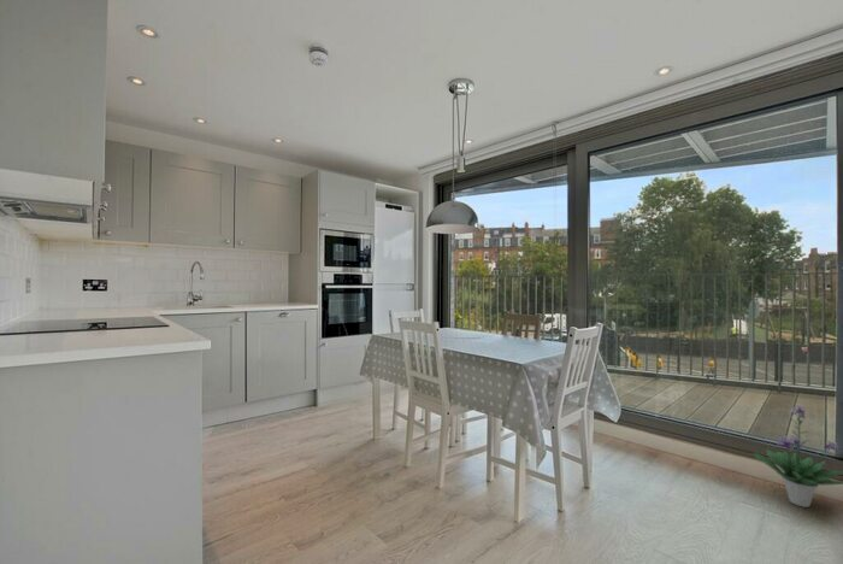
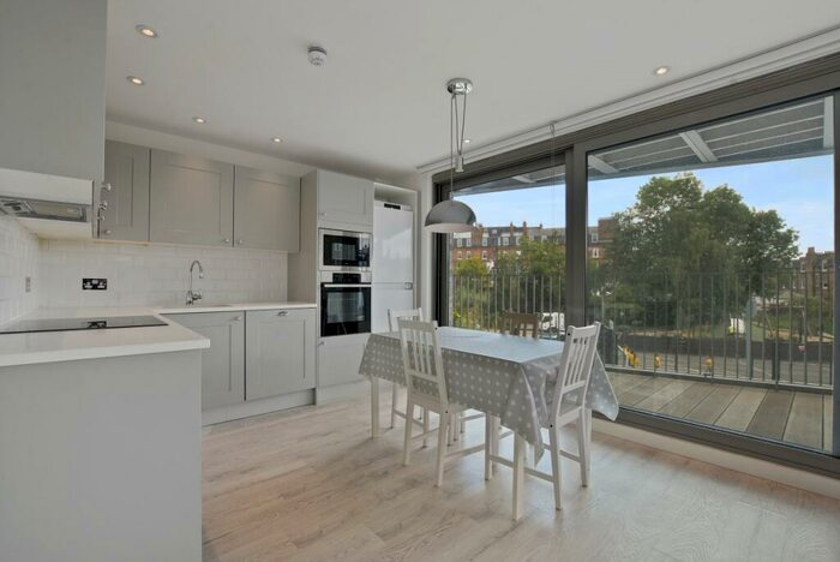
- potted plant [753,404,843,509]
